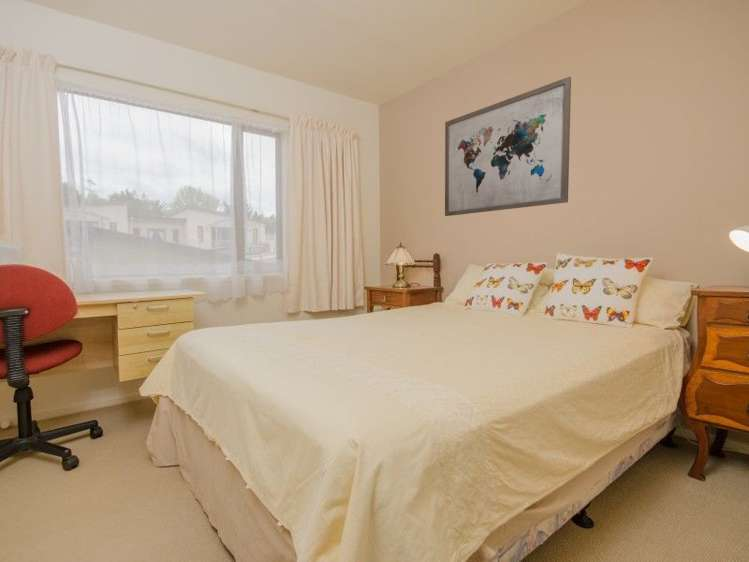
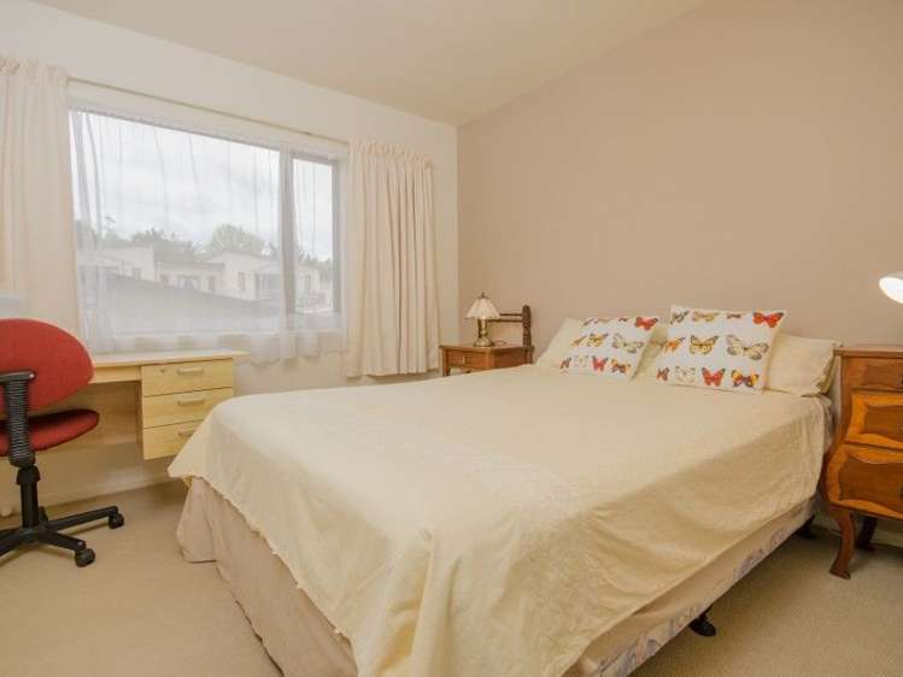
- wall art [444,76,572,217]
